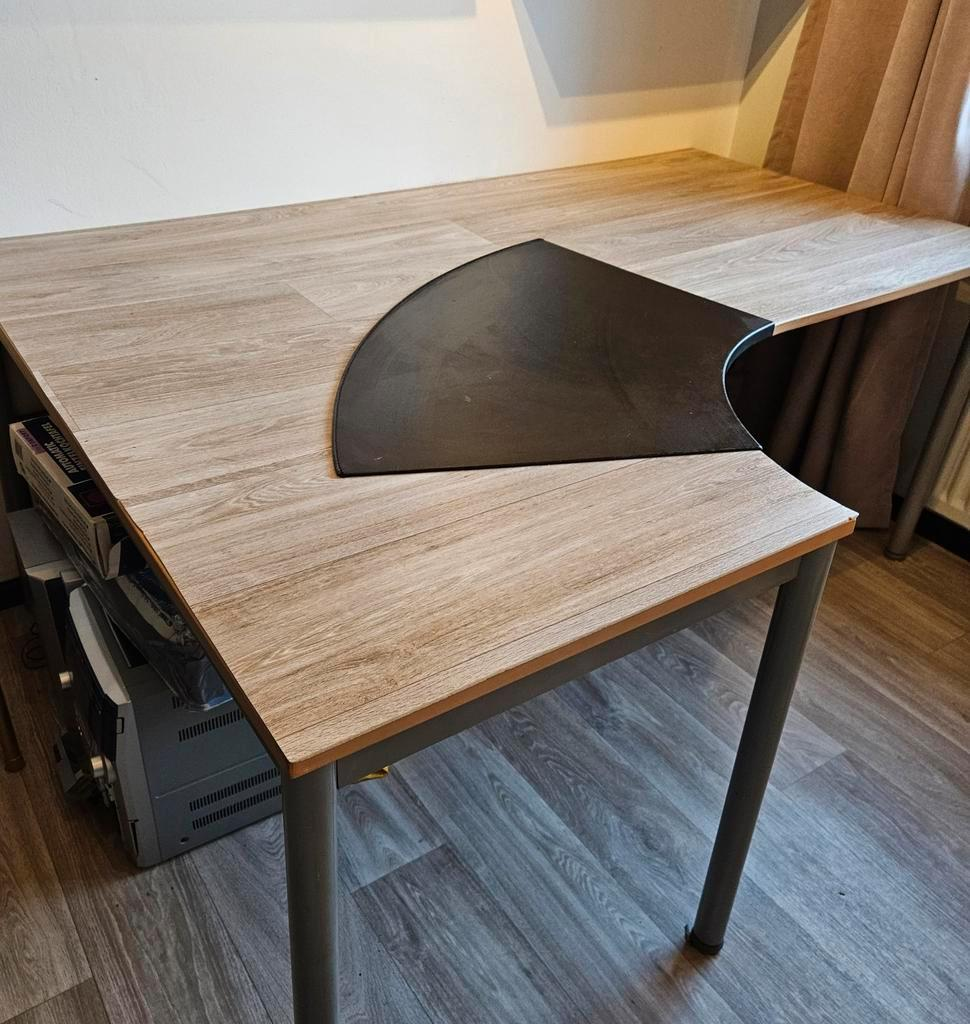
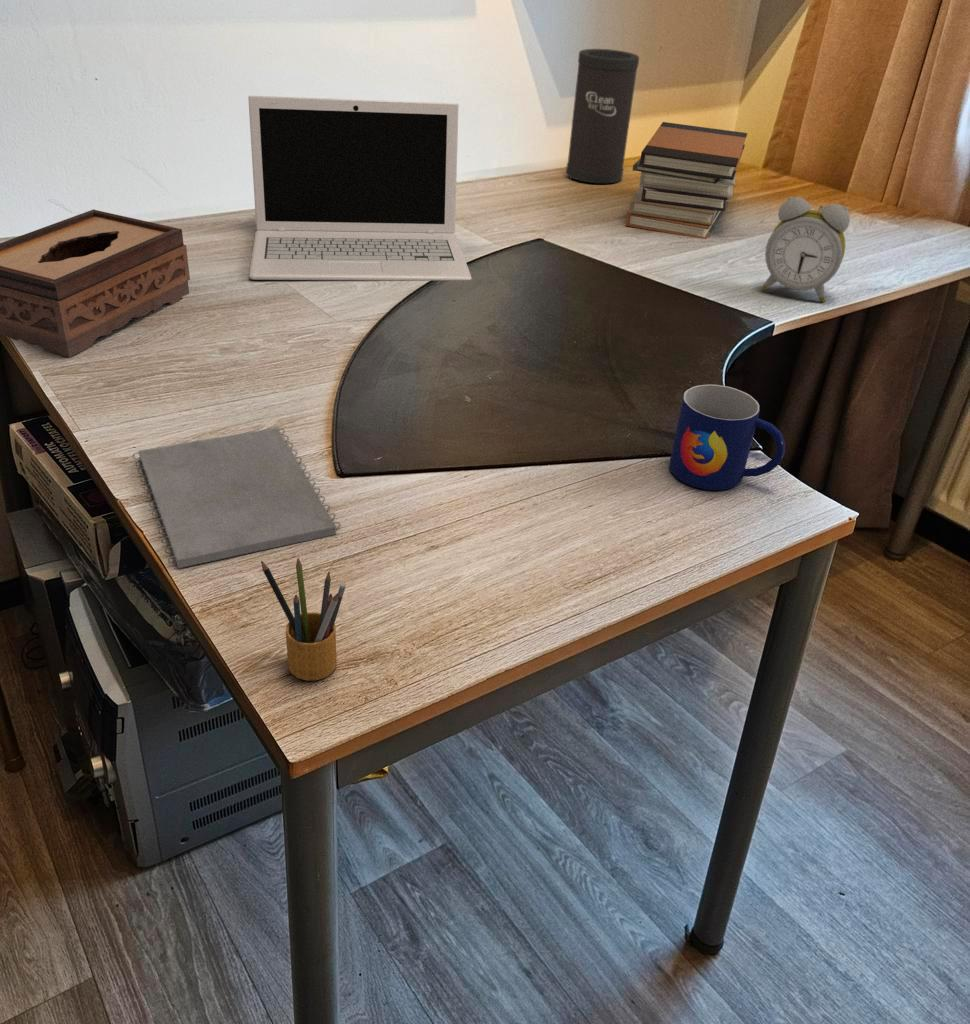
+ mug [668,383,786,491]
+ pencil box [260,557,347,681]
+ laptop [247,95,473,282]
+ speaker [565,48,640,184]
+ alarm clock [761,196,851,303]
+ tissue box [0,209,191,358]
+ book stack [625,121,748,240]
+ notepad [132,427,342,569]
